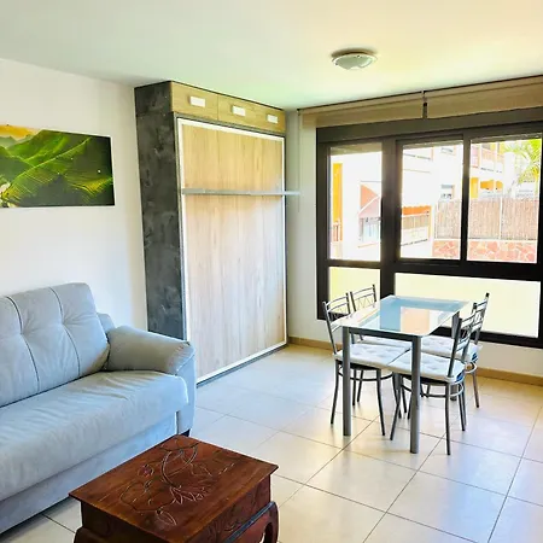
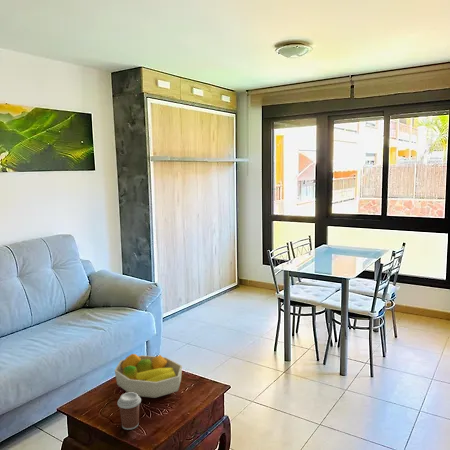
+ fruit bowl [113,353,183,399]
+ coffee cup [116,392,142,431]
